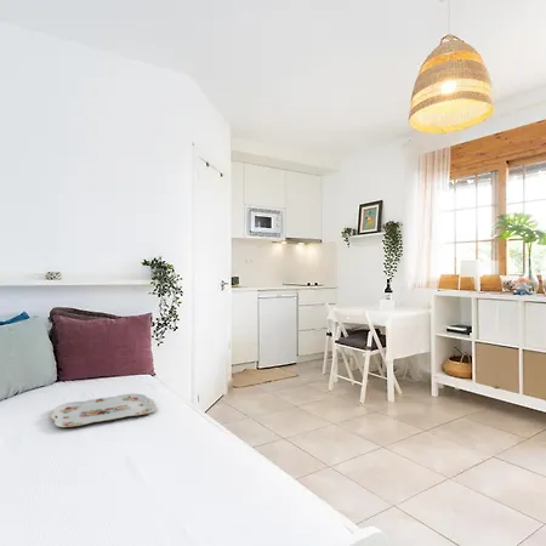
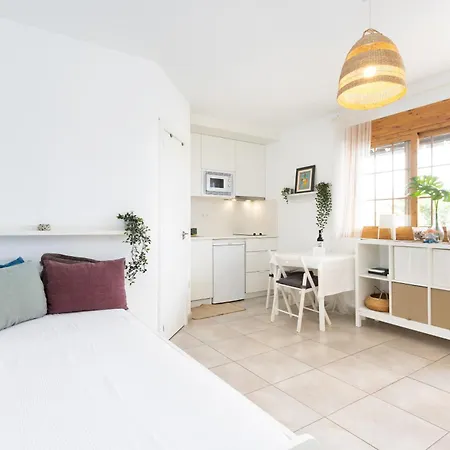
- serving tray [49,392,158,428]
